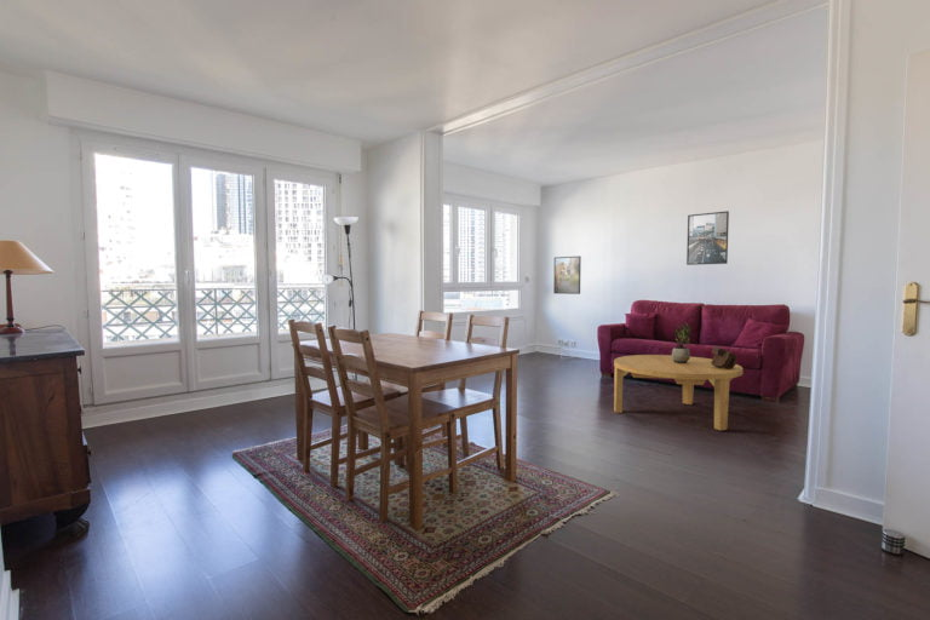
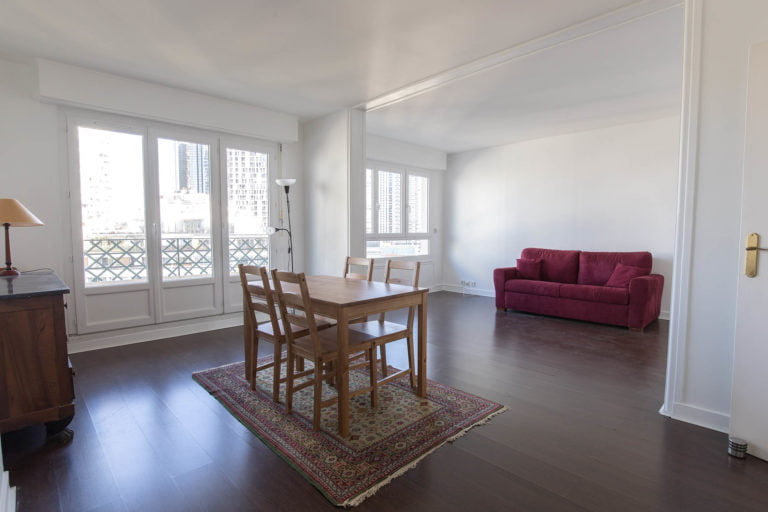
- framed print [552,256,582,295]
- potted plant [671,322,693,363]
- architectural model [711,345,737,369]
- coffee table [613,354,744,431]
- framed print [685,211,730,266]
